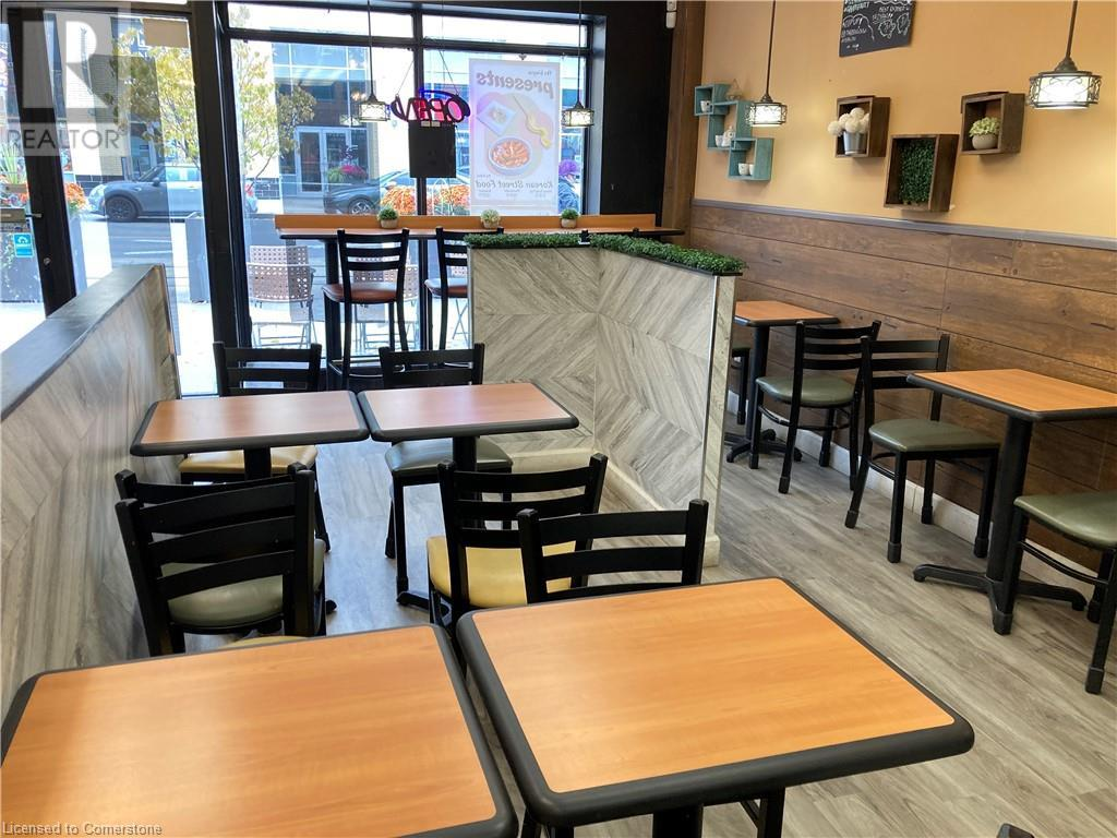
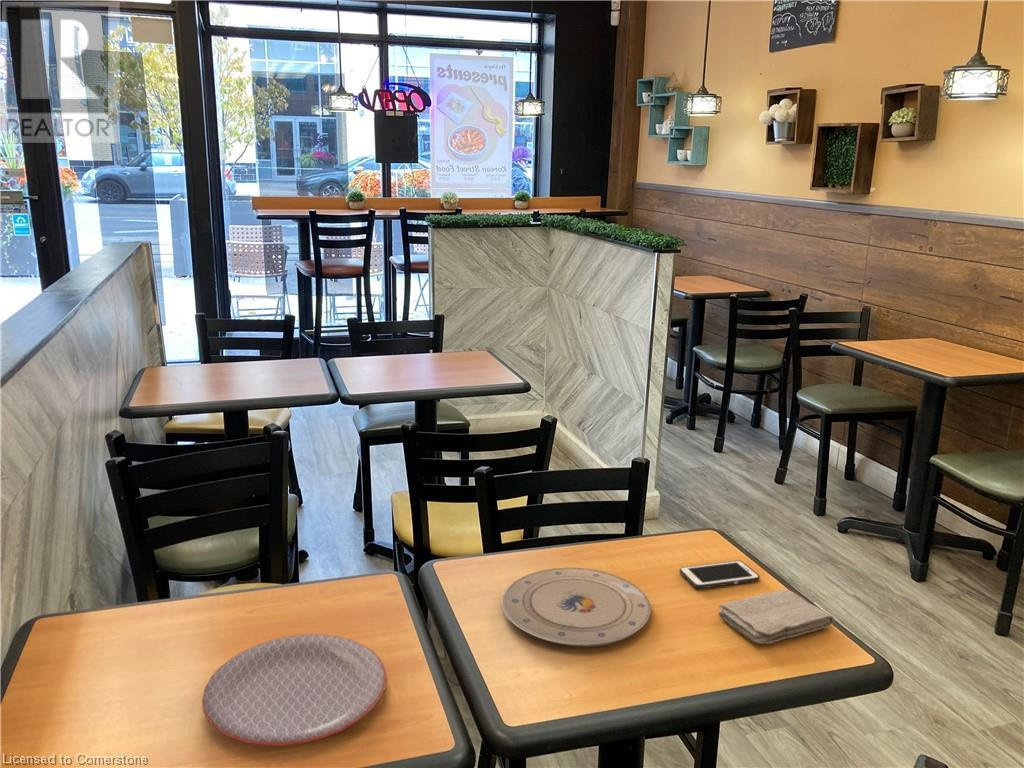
+ washcloth [717,589,835,645]
+ plate [201,633,388,747]
+ cell phone [678,560,761,589]
+ plate [501,567,652,648]
